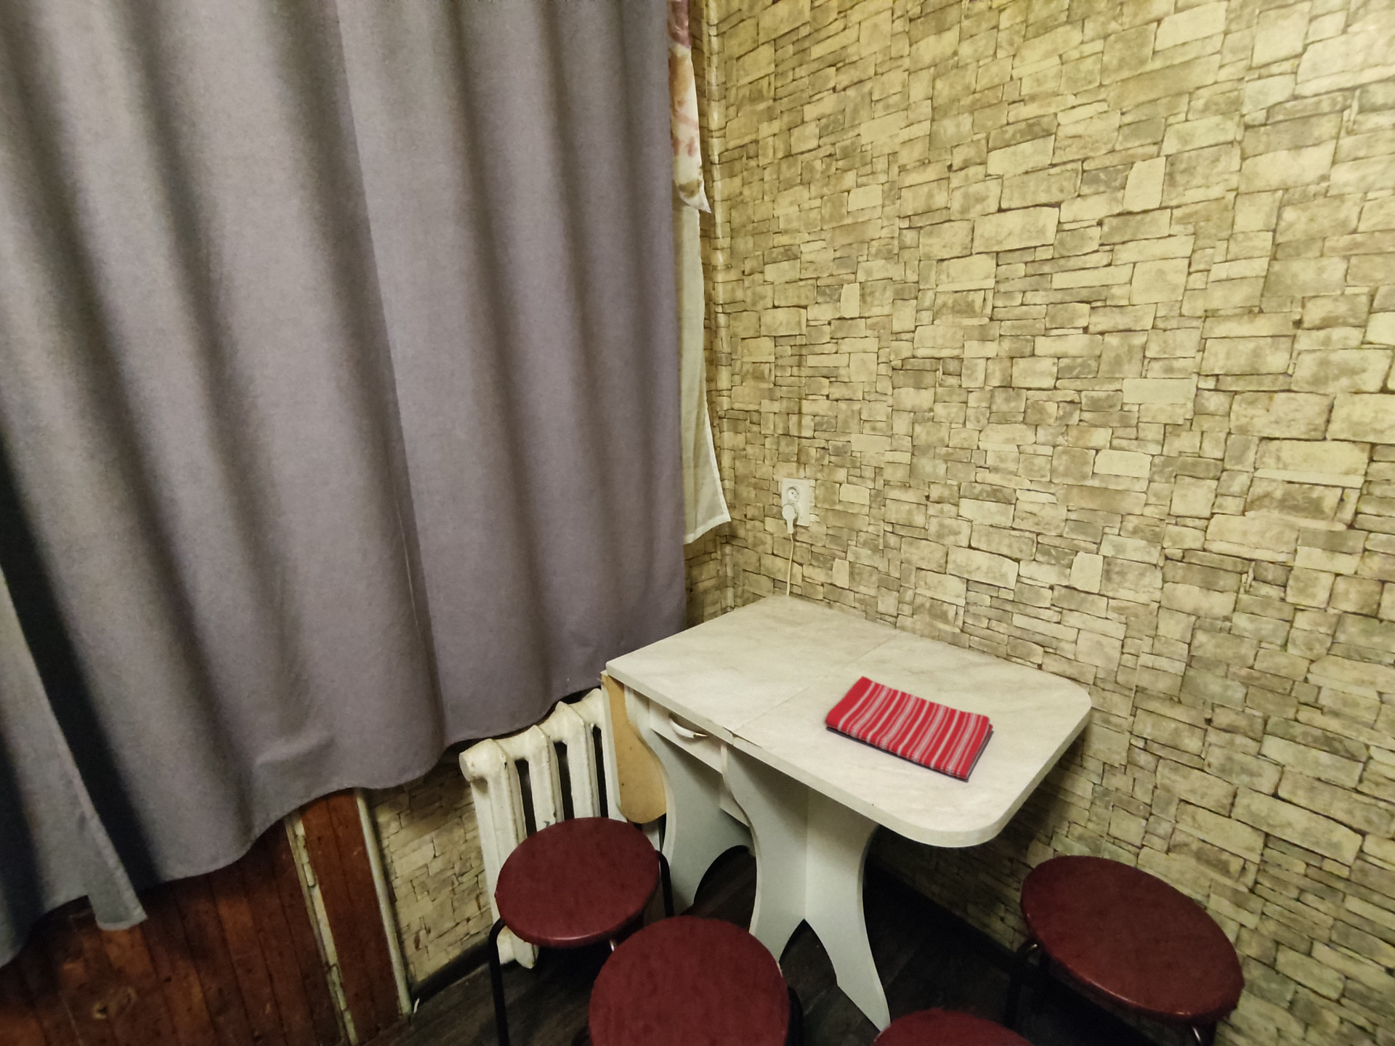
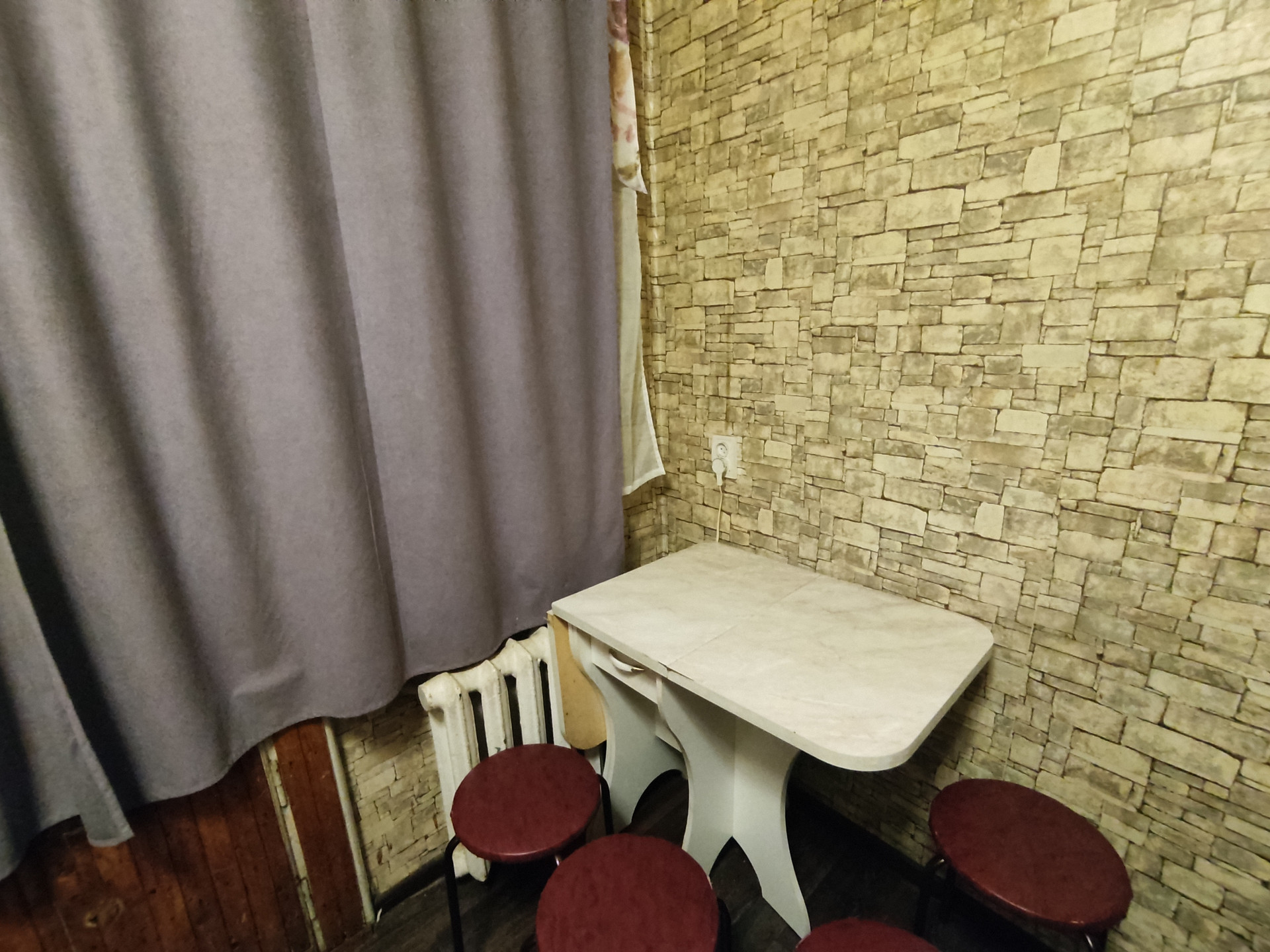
- dish towel [824,676,994,780]
